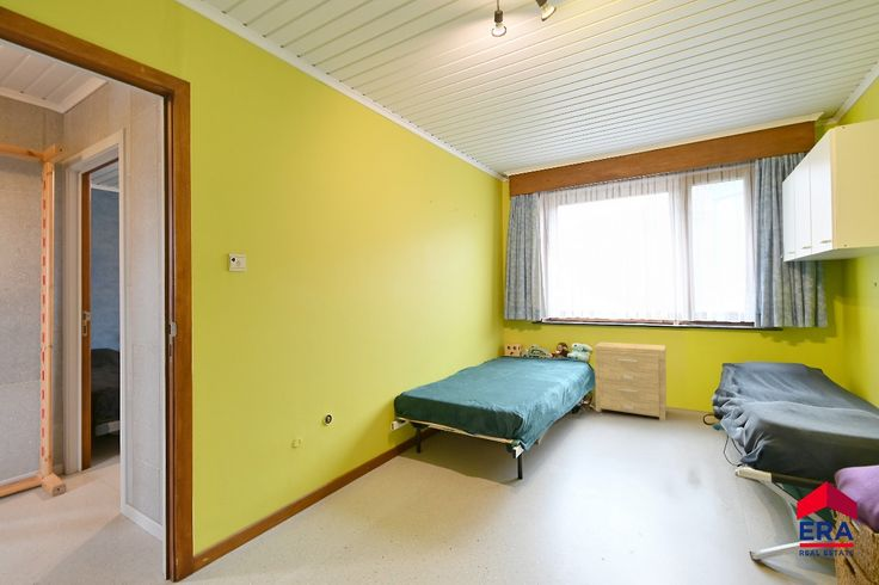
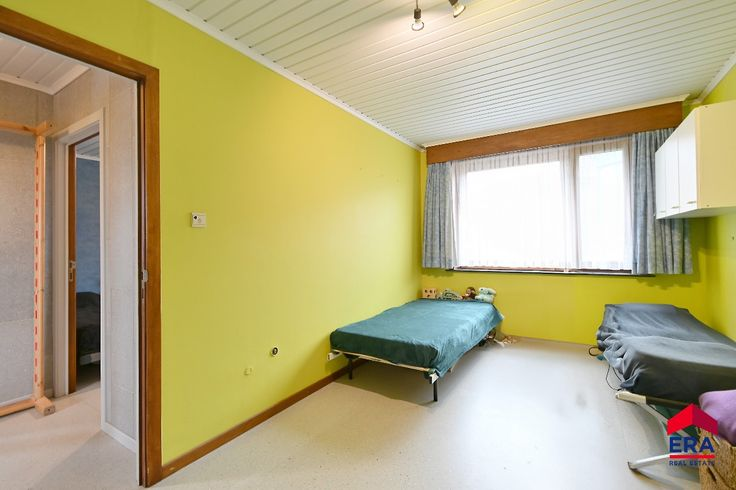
- side table [594,340,668,421]
